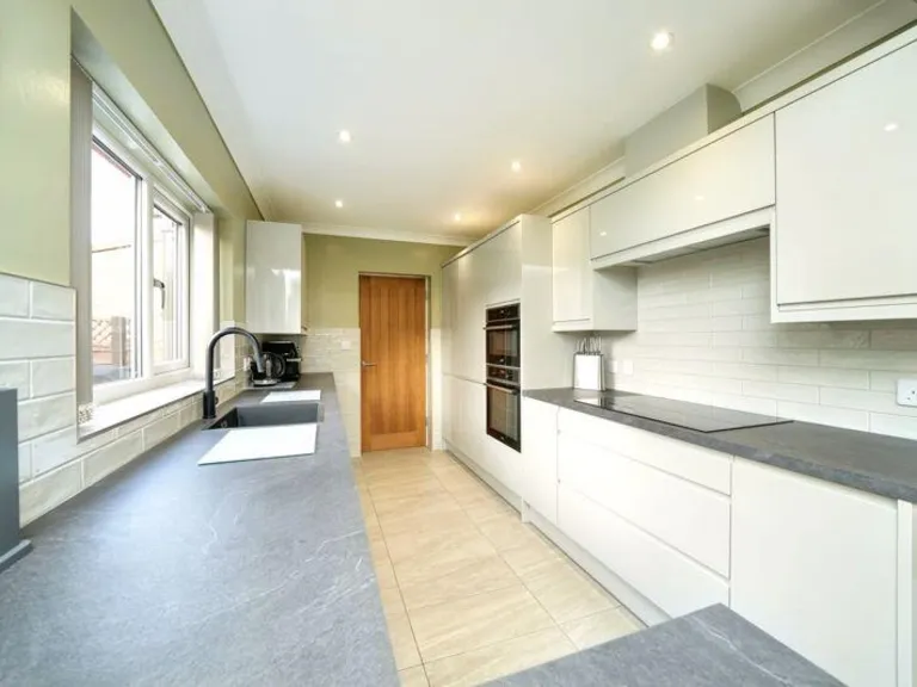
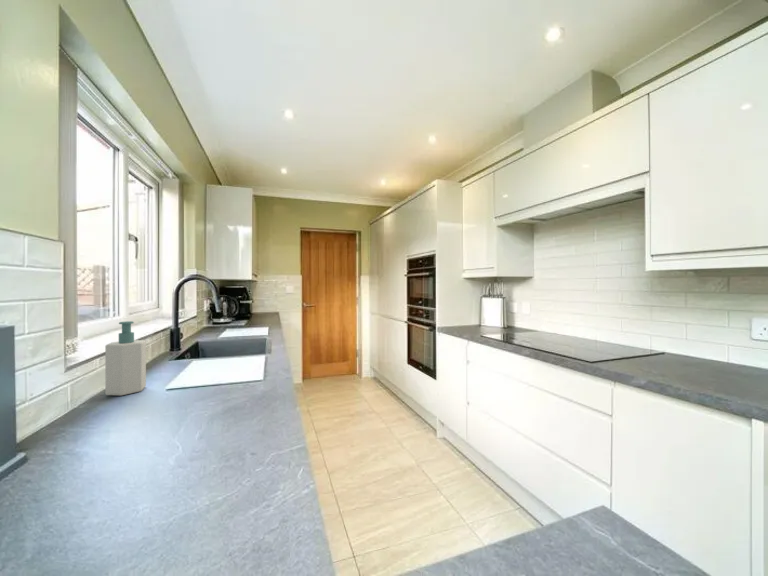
+ soap bottle [104,320,147,397]
